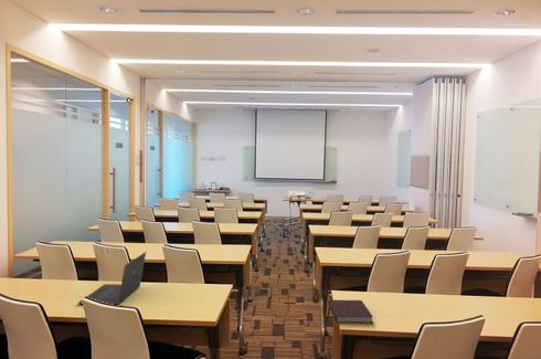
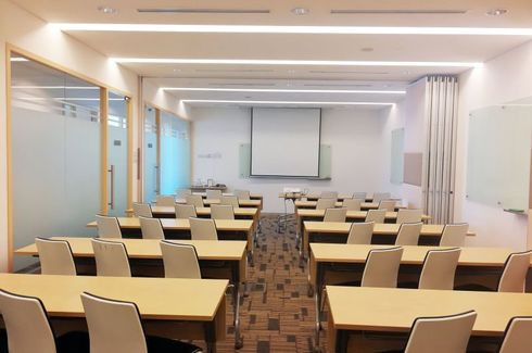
- laptop [77,251,147,306]
- notebook [327,299,374,324]
